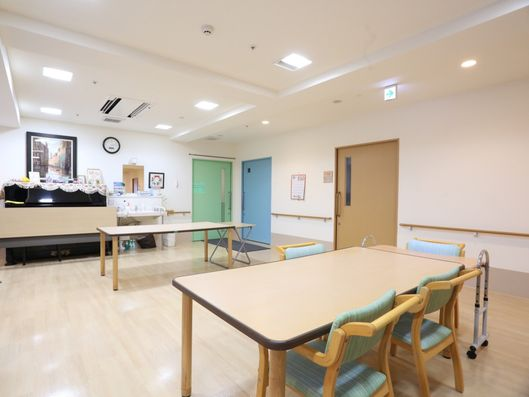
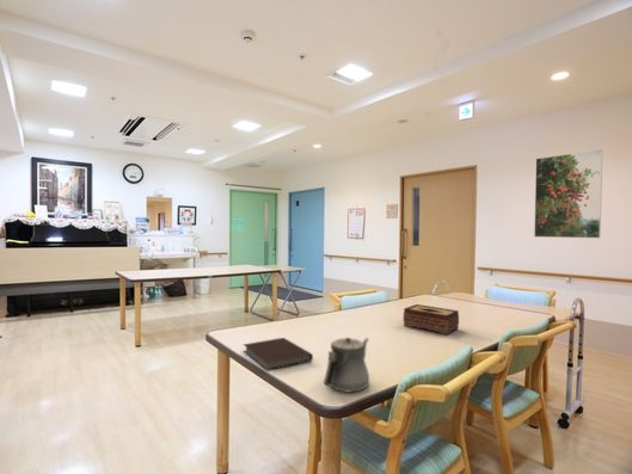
+ tissue box [403,303,460,336]
+ teapot [323,337,370,393]
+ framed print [533,148,603,239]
+ notebook [243,337,314,373]
